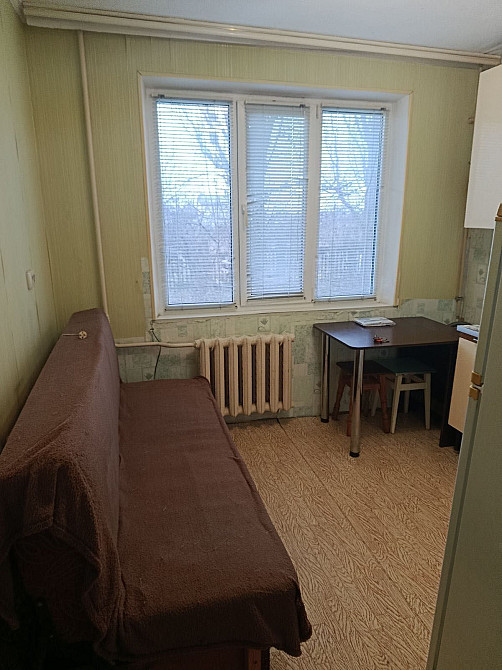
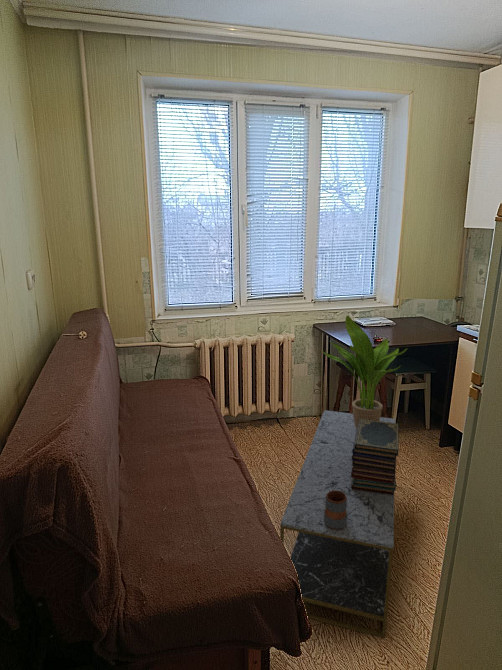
+ book stack [351,419,400,495]
+ coffee table [279,409,396,639]
+ mug [324,491,347,530]
+ potted plant [320,315,408,429]
